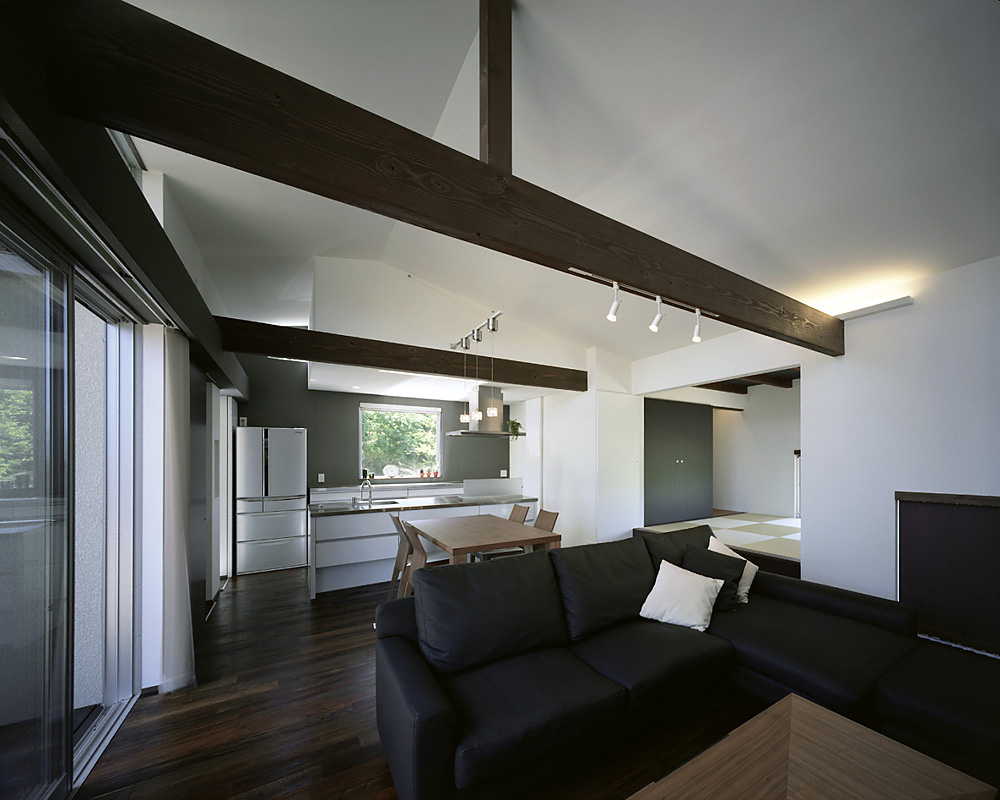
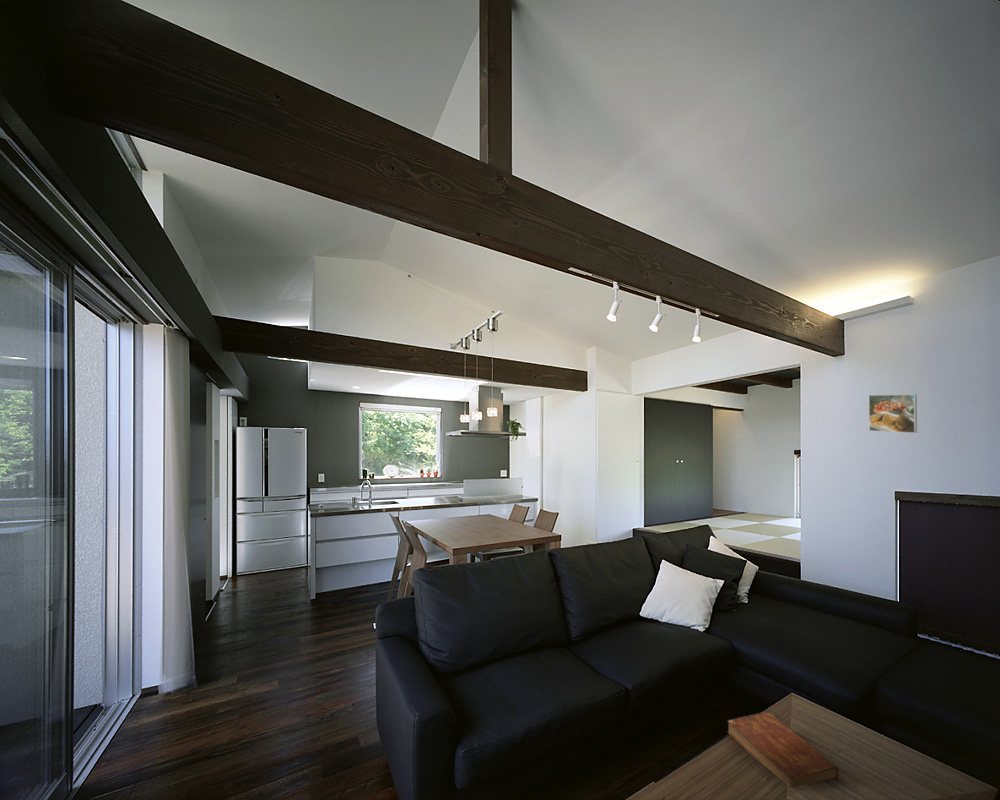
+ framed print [868,393,918,434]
+ bible [727,711,840,788]
